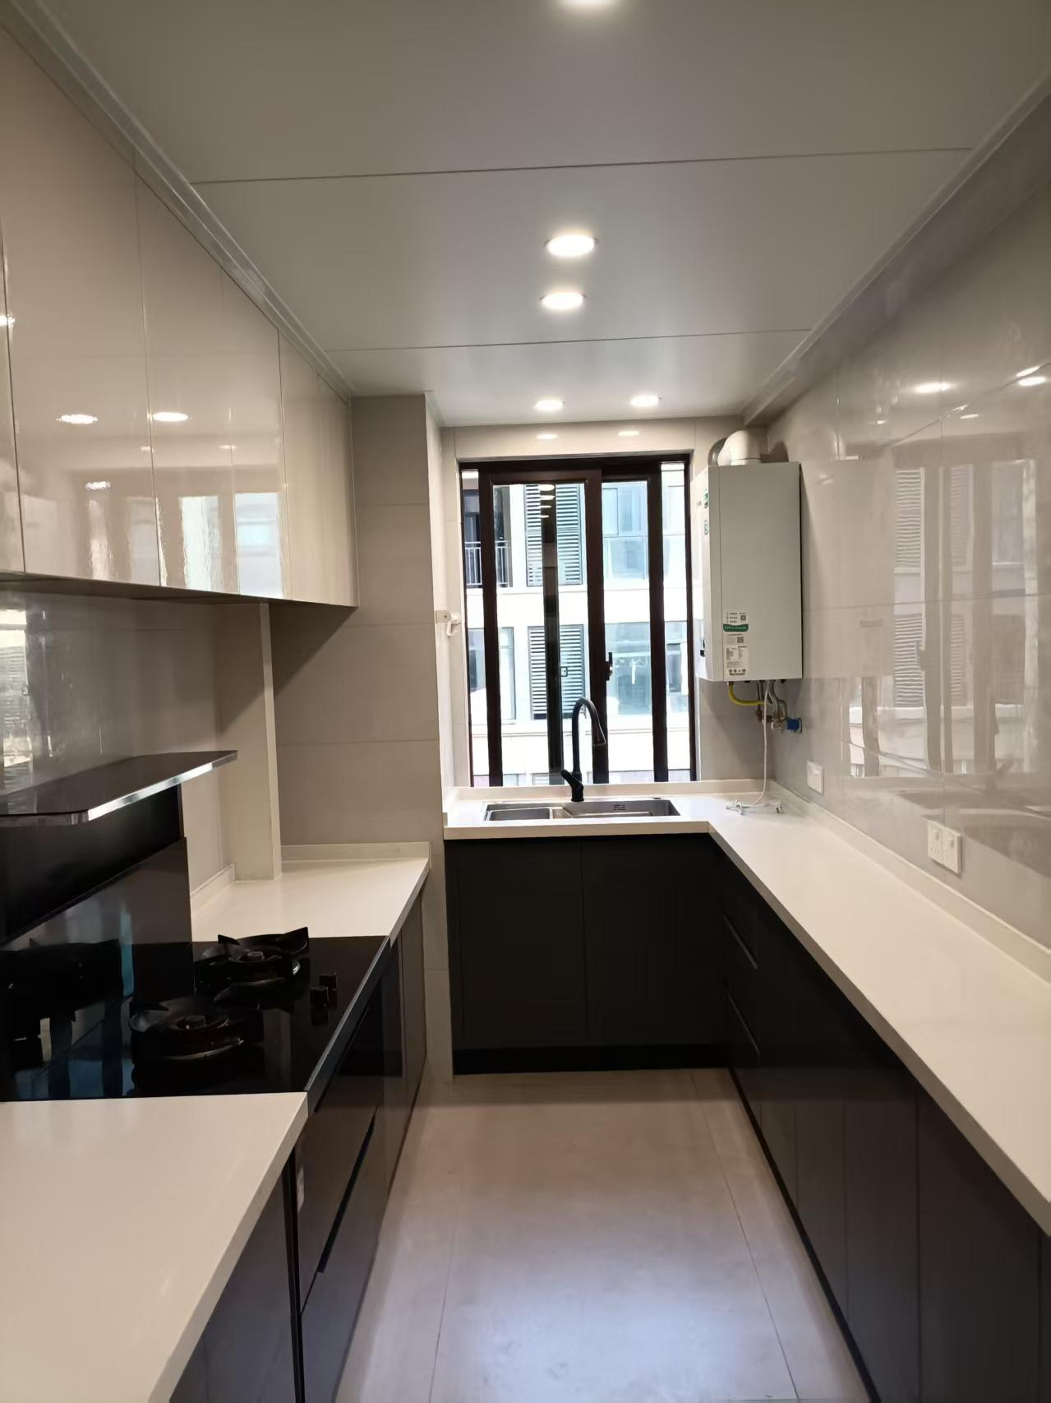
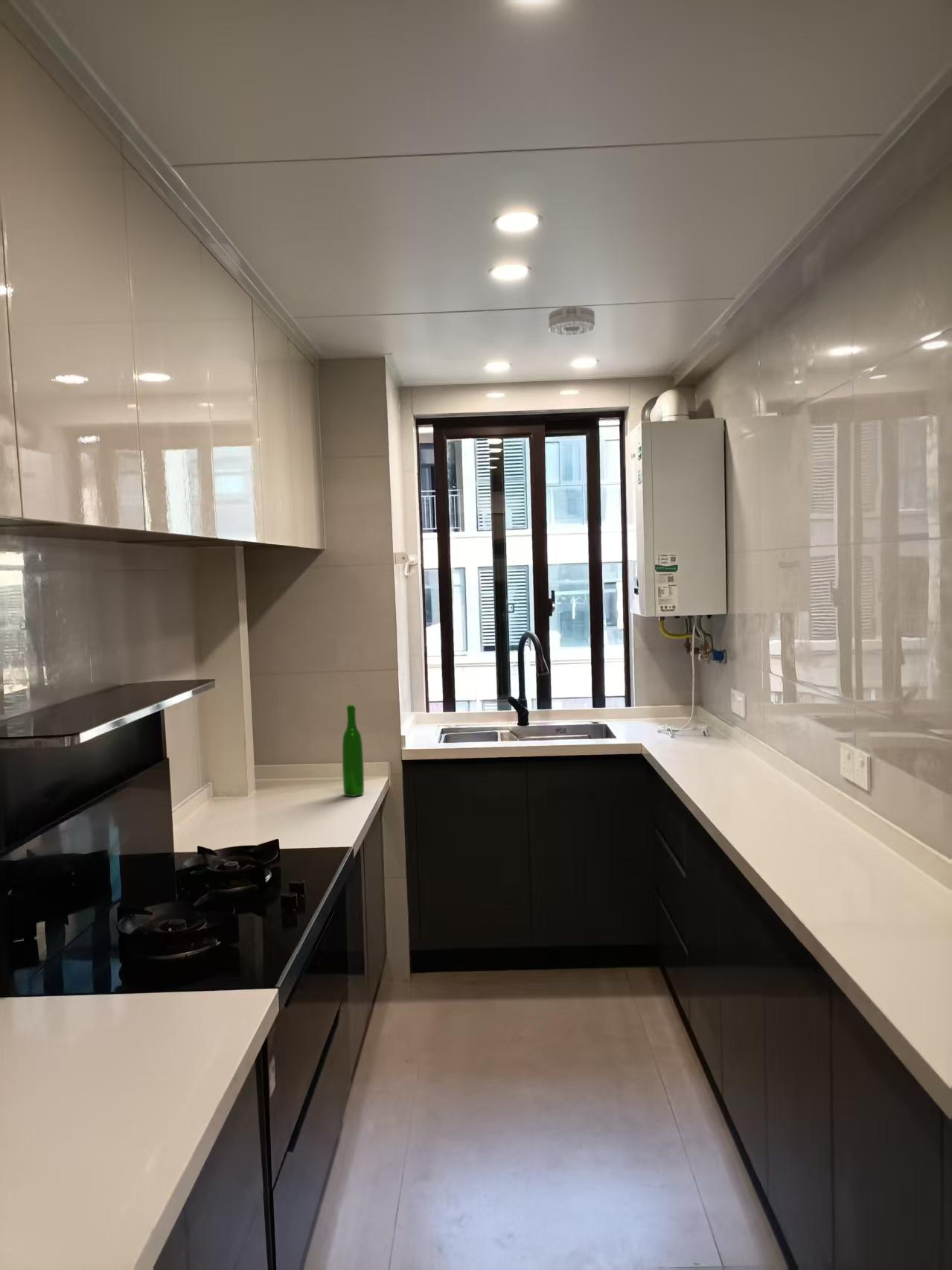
+ smoke detector [548,305,595,336]
+ wine bottle [342,704,365,797]
